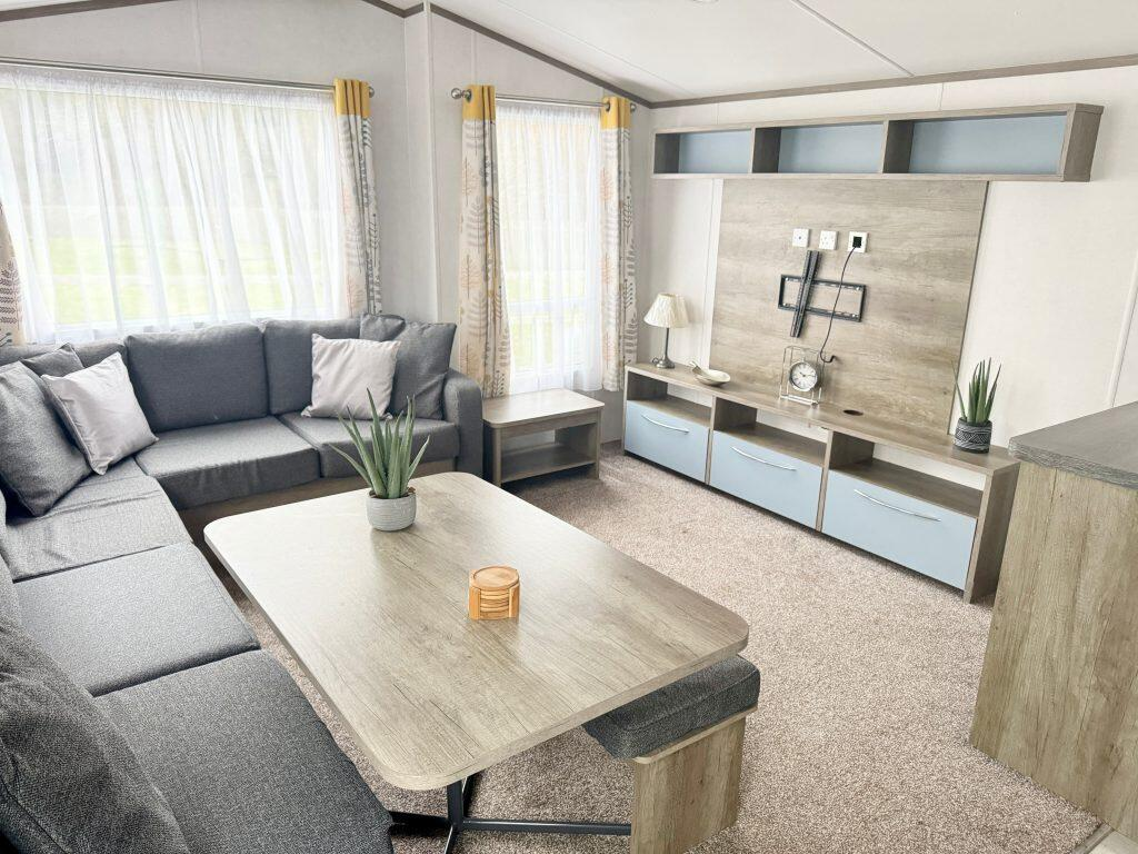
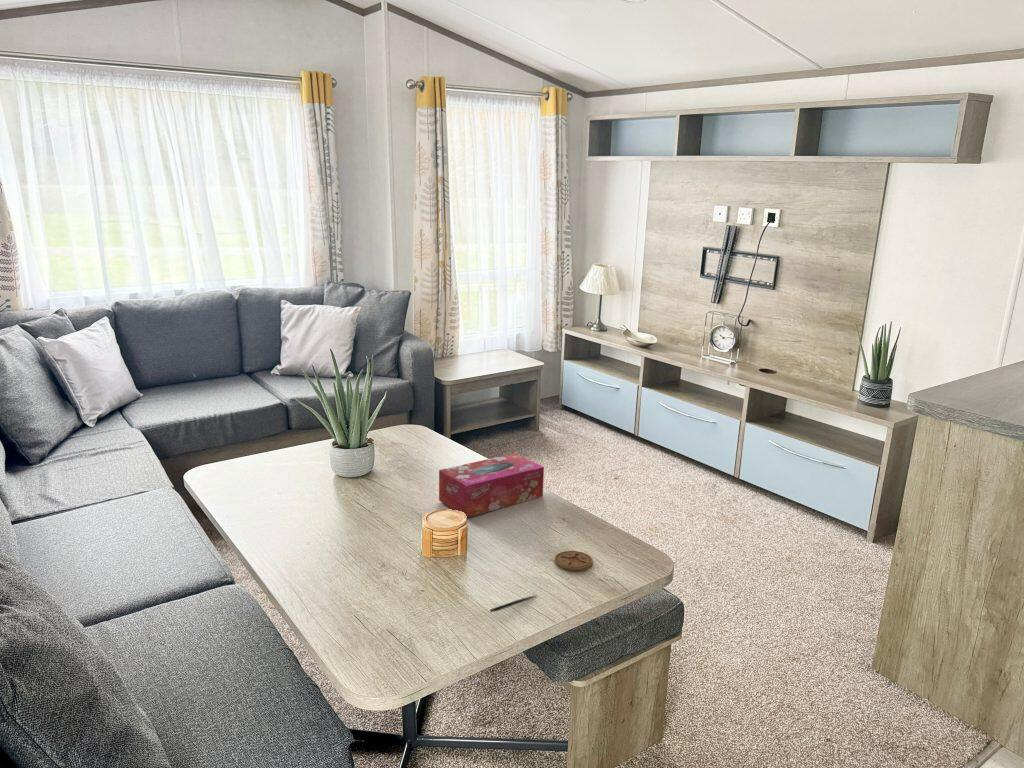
+ tissue box [438,452,545,518]
+ pen [489,594,538,613]
+ coaster [554,550,594,572]
